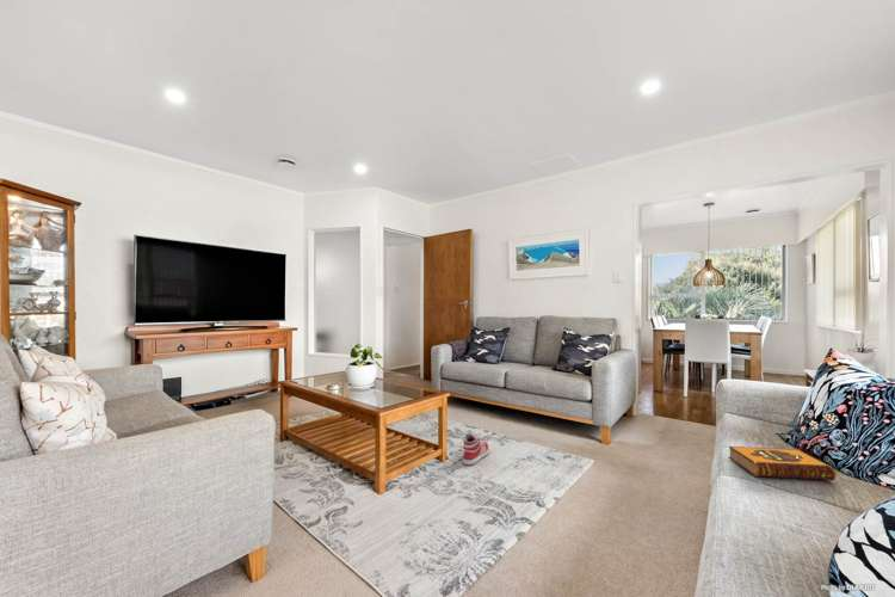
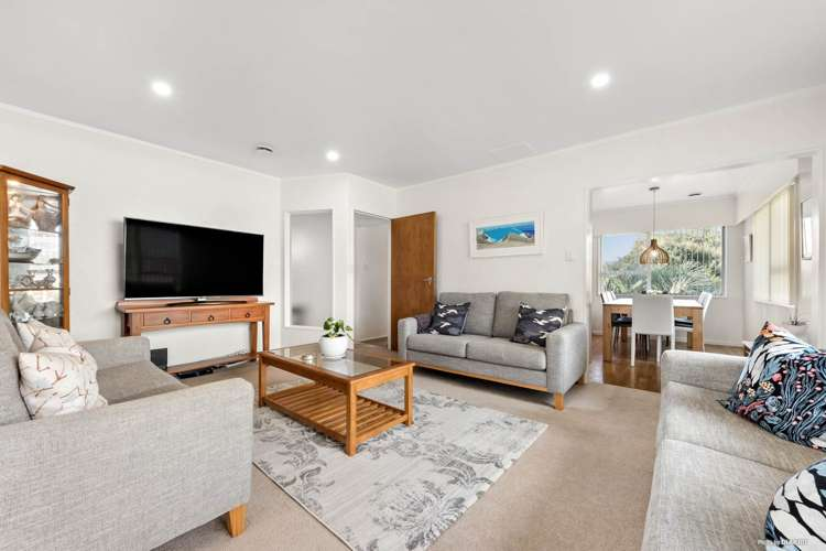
- sneaker [462,432,490,467]
- hardback book [728,445,838,481]
